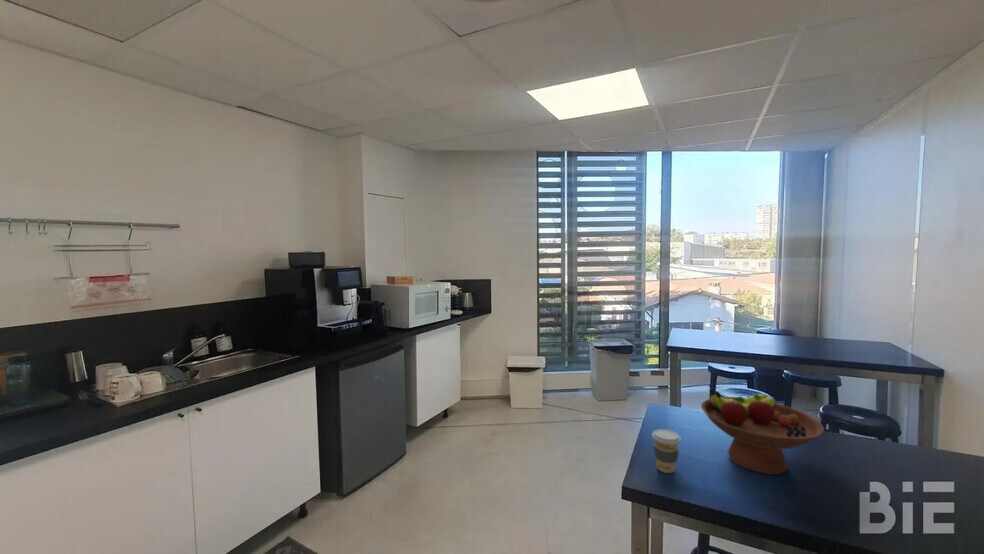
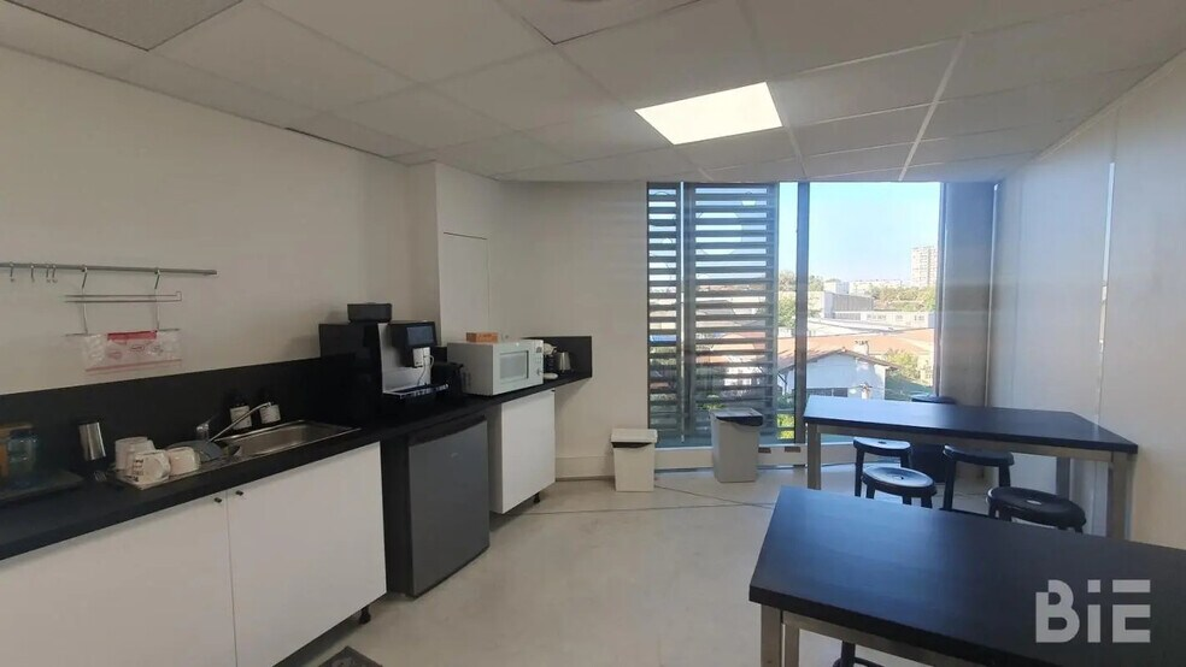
- fruit bowl [700,388,825,476]
- coffee cup [651,428,682,474]
